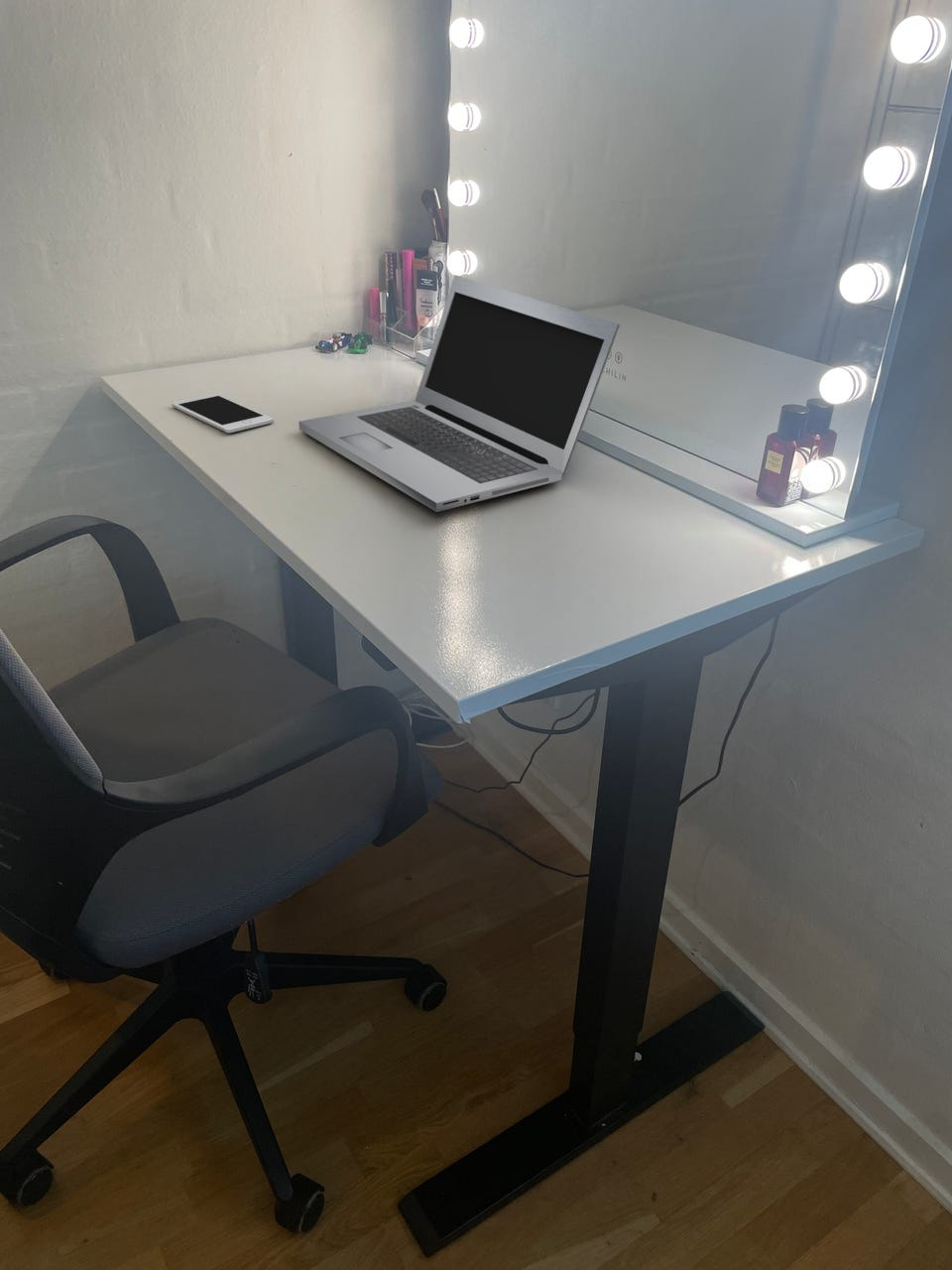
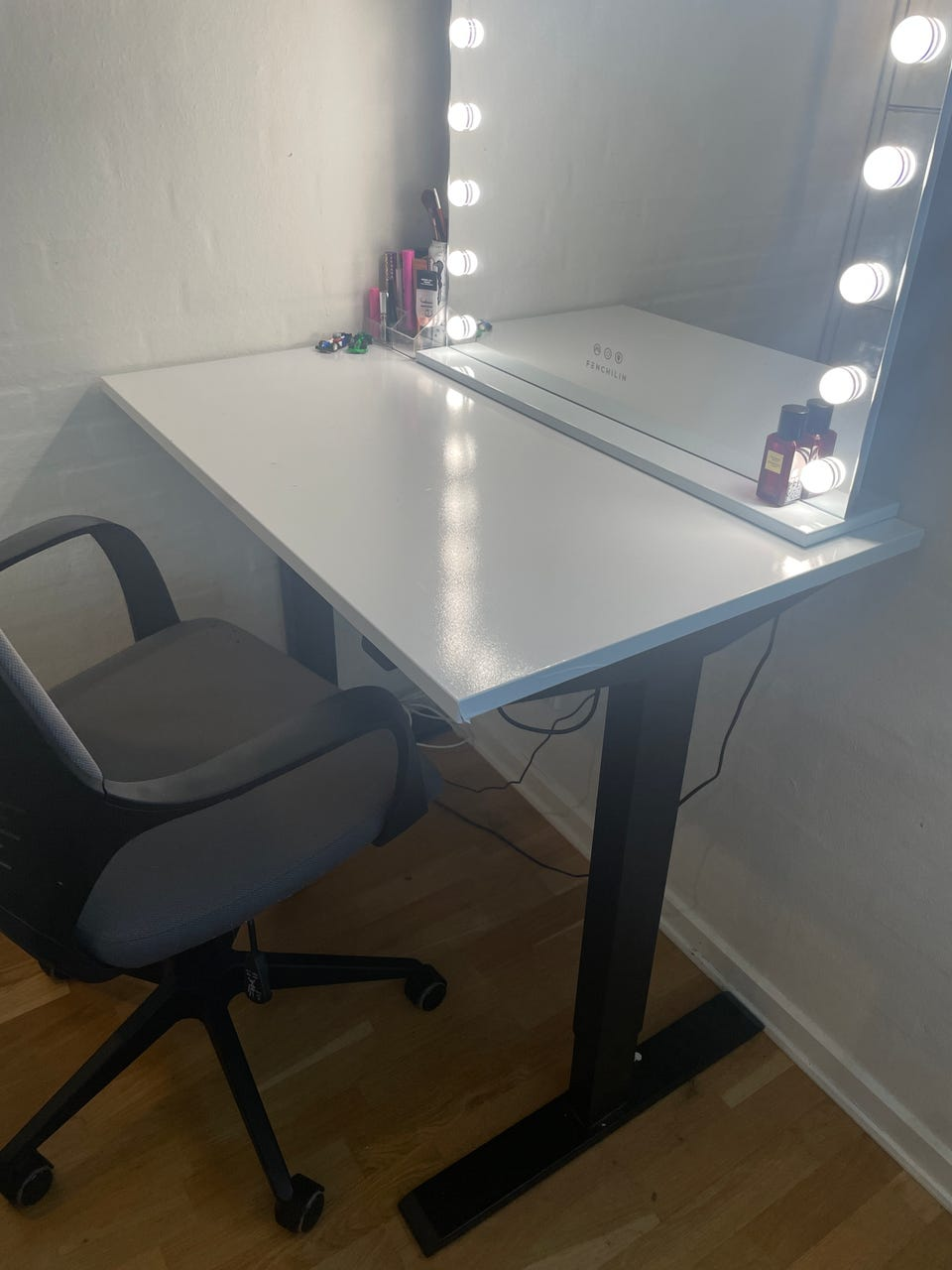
- cell phone [171,393,274,434]
- laptop [297,274,622,513]
